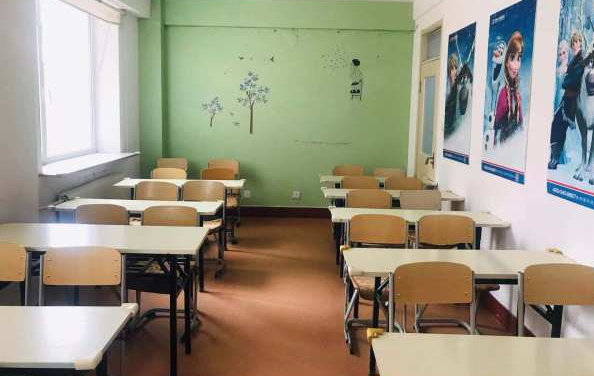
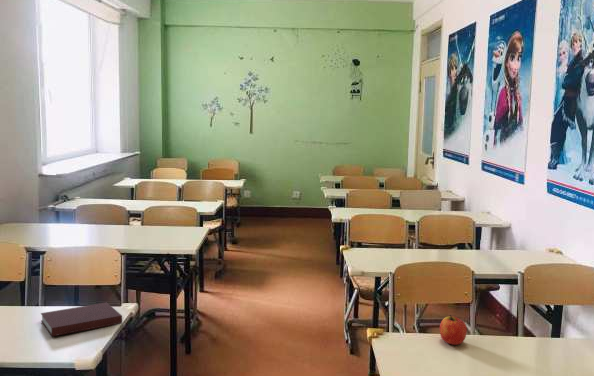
+ apple [439,314,468,346]
+ notebook [40,301,123,337]
